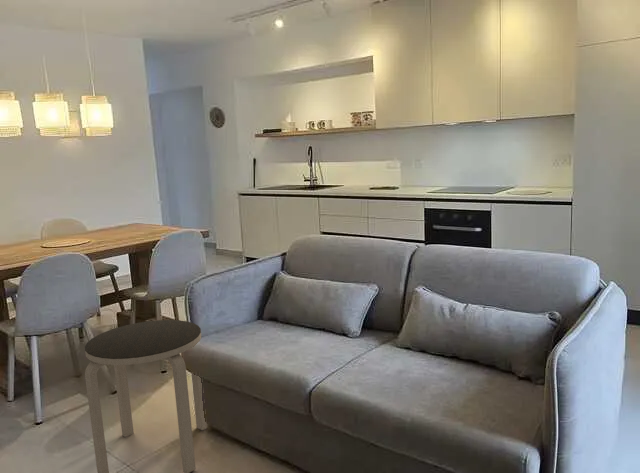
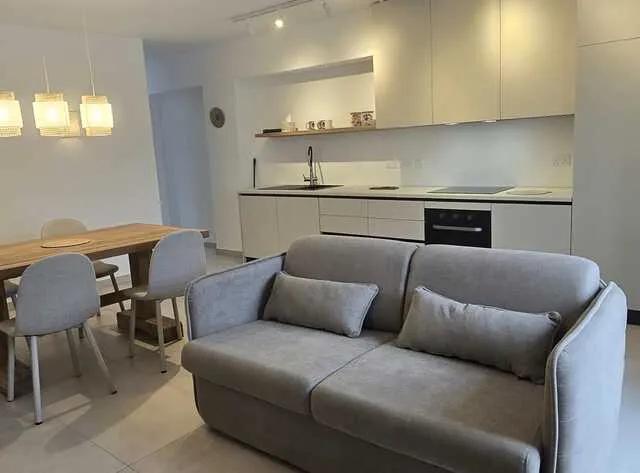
- side table [84,319,208,473]
